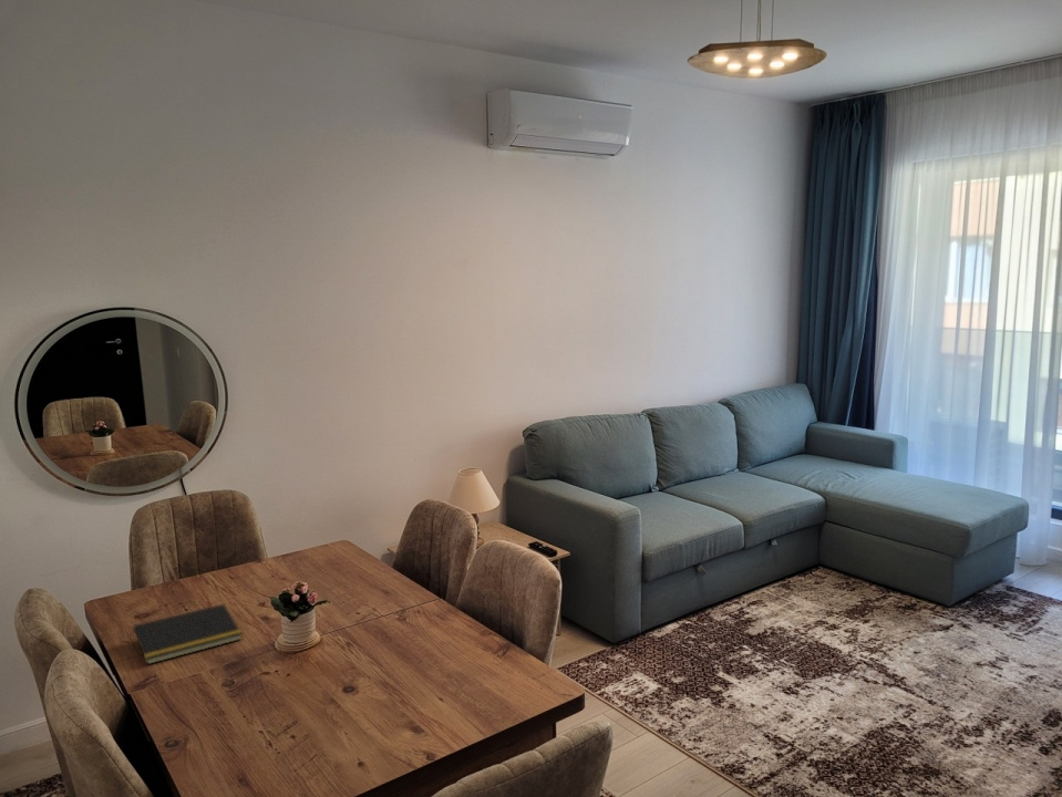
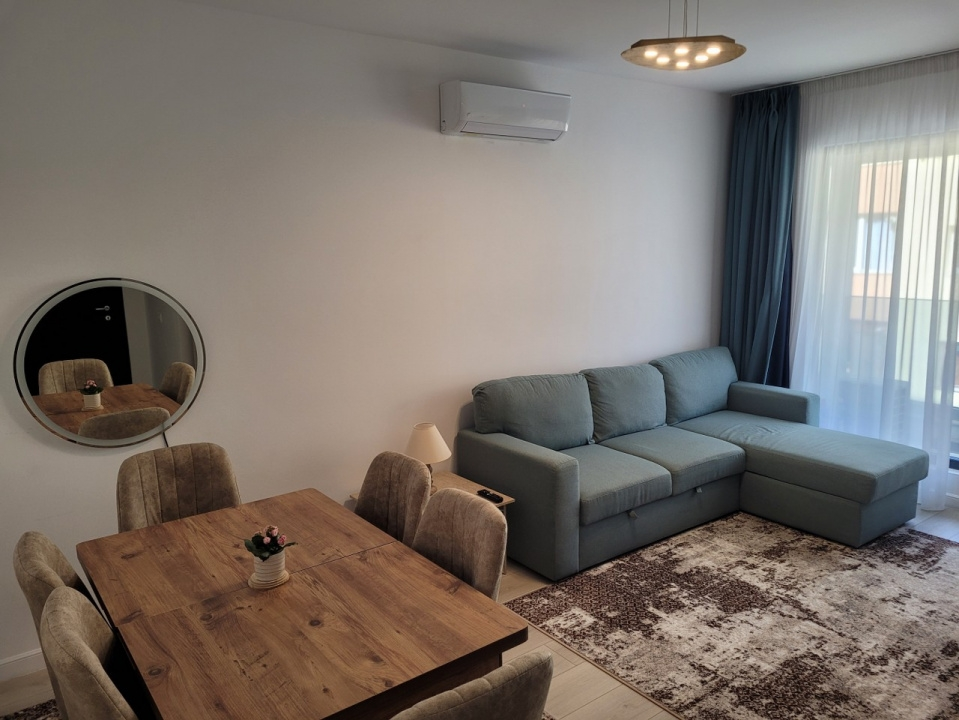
- notepad [131,603,244,665]
